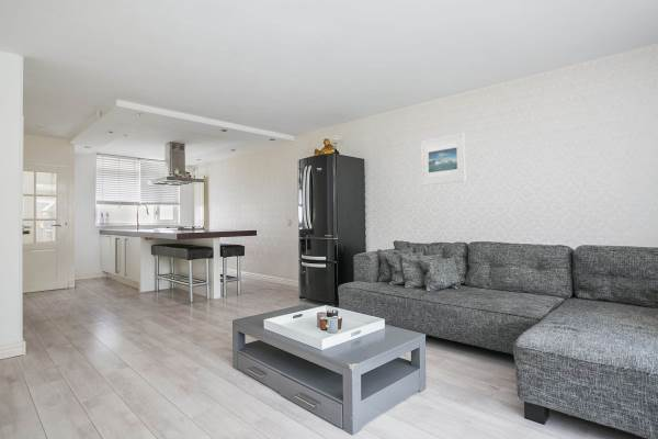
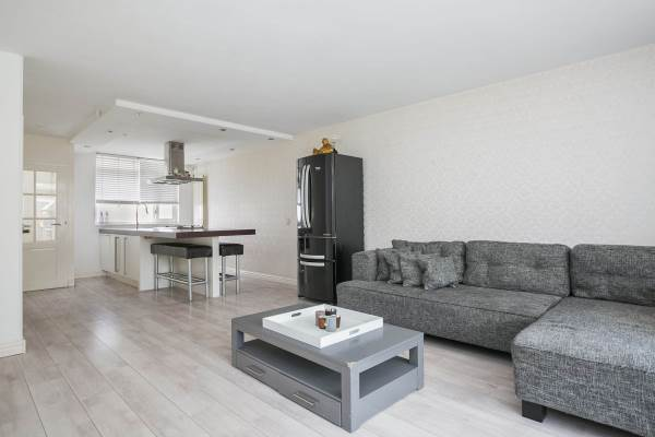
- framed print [420,133,466,187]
